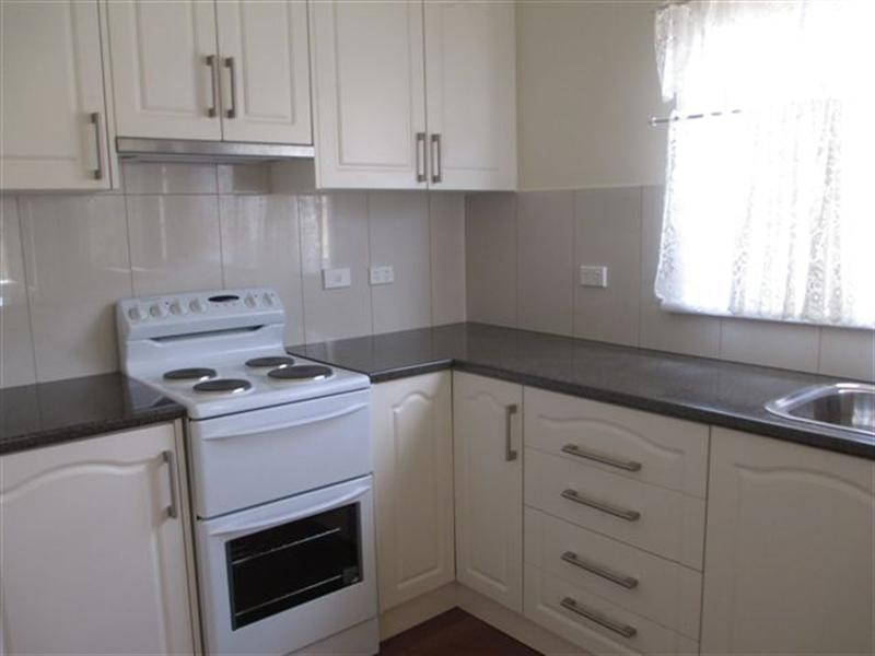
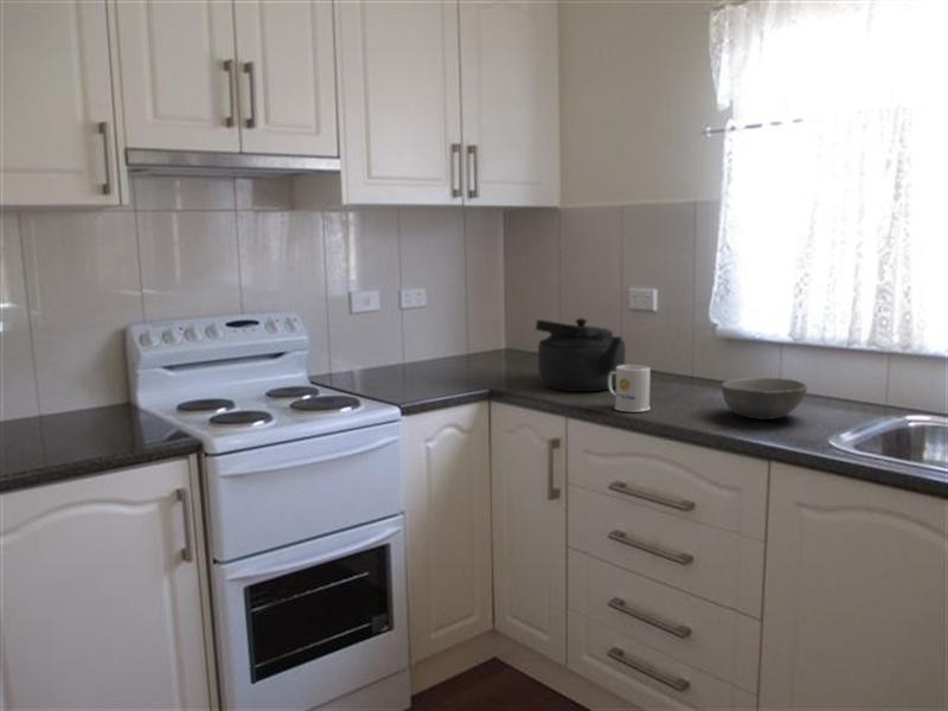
+ kettle [534,316,627,392]
+ mug [608,364,652,414]
+ bowl [720,377,808,421]
